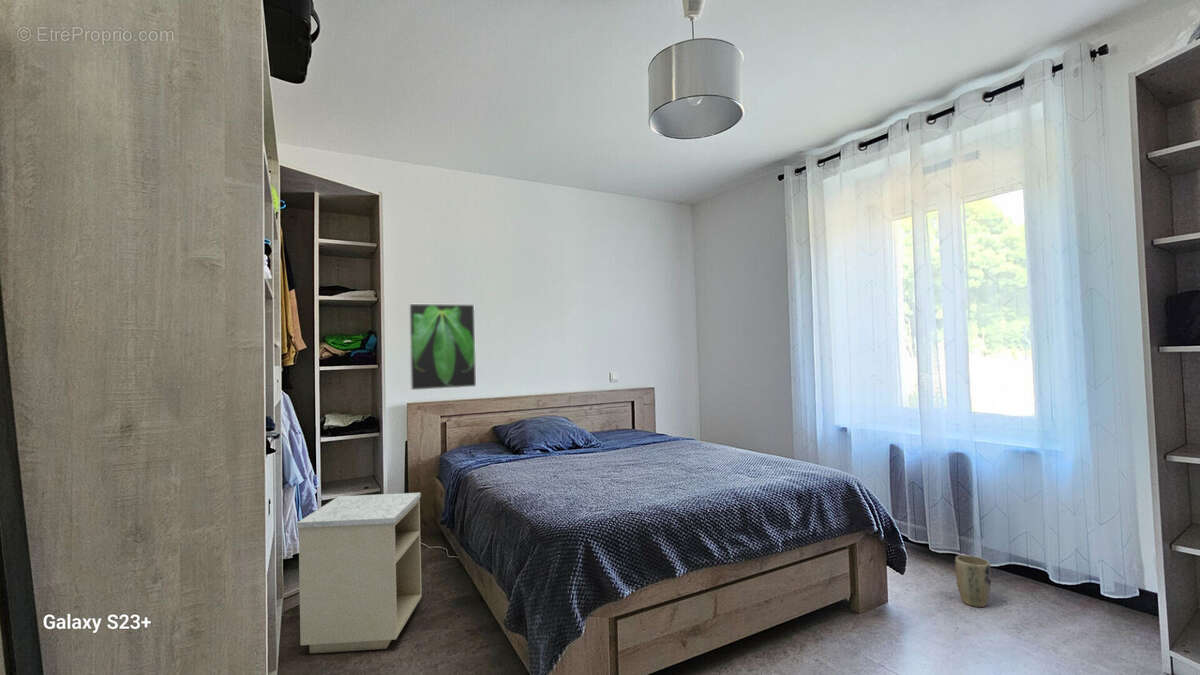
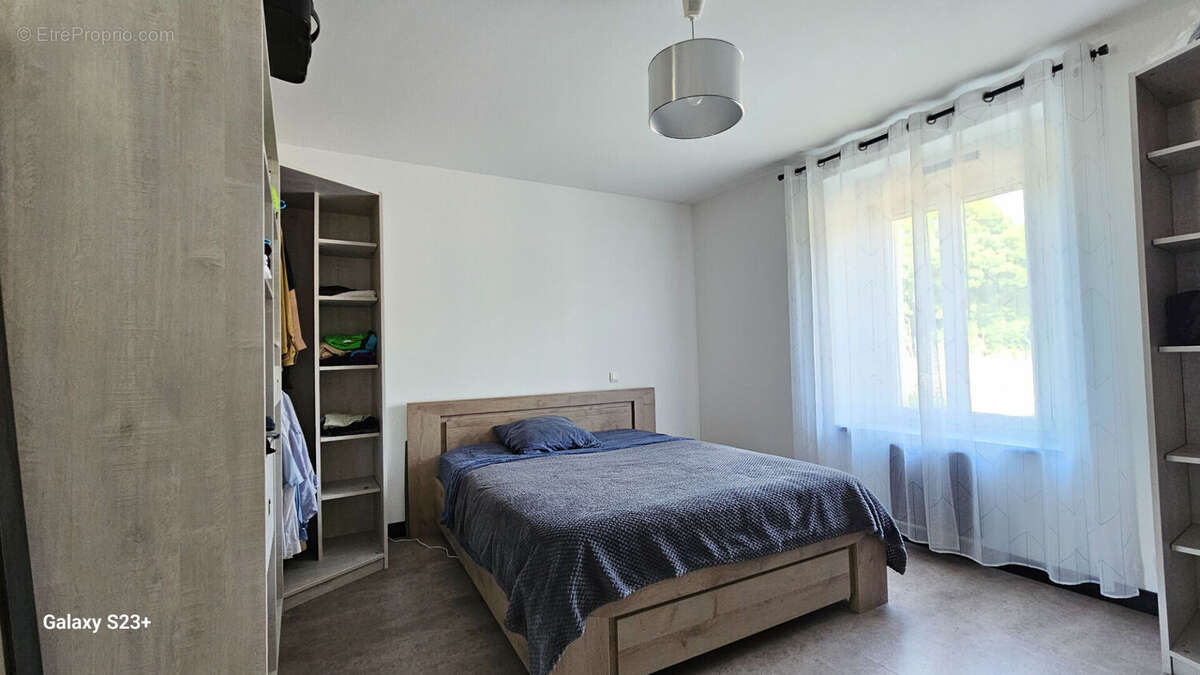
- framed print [408,303,477,391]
- plant pot [954,554,992,608]
- nightstand [296,492,423,654]
